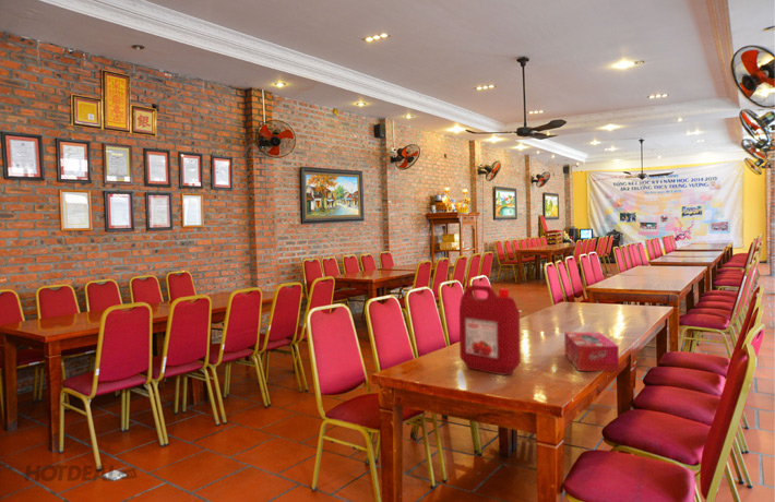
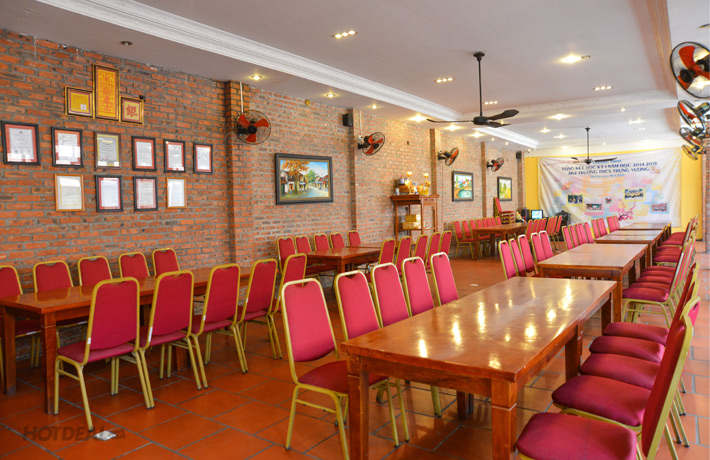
- tissue box [563,331,620,372]
- ketchup jug [458,284,522,376]
